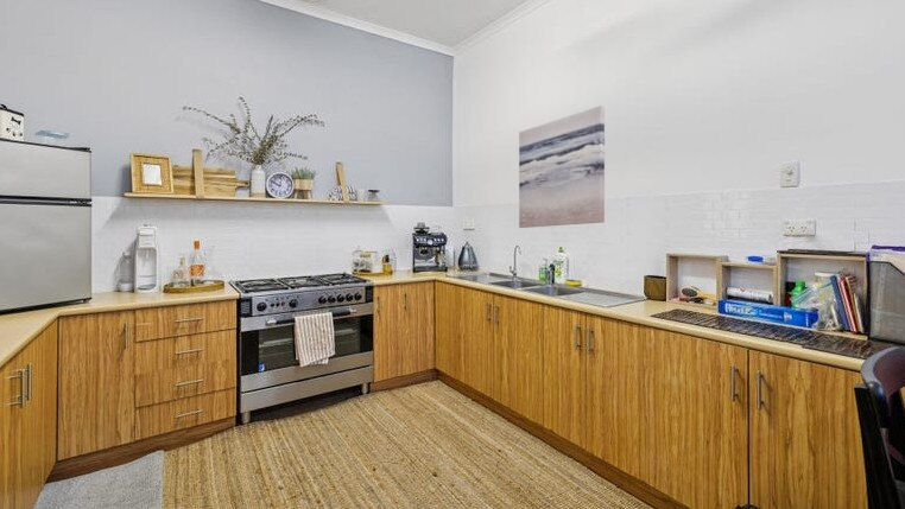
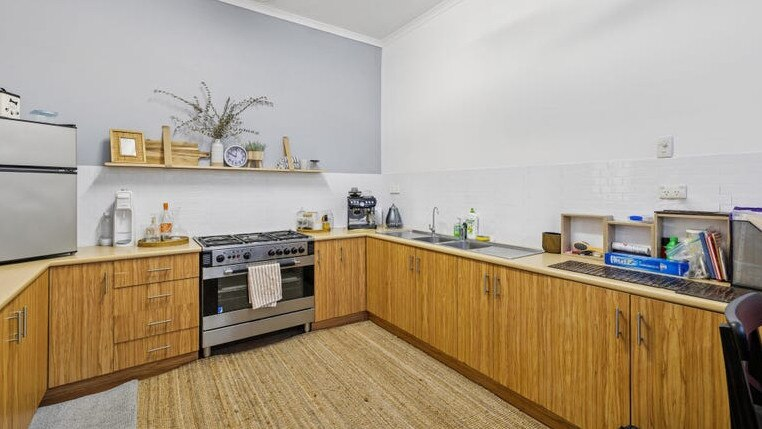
- wall art [518,104,606,229]
